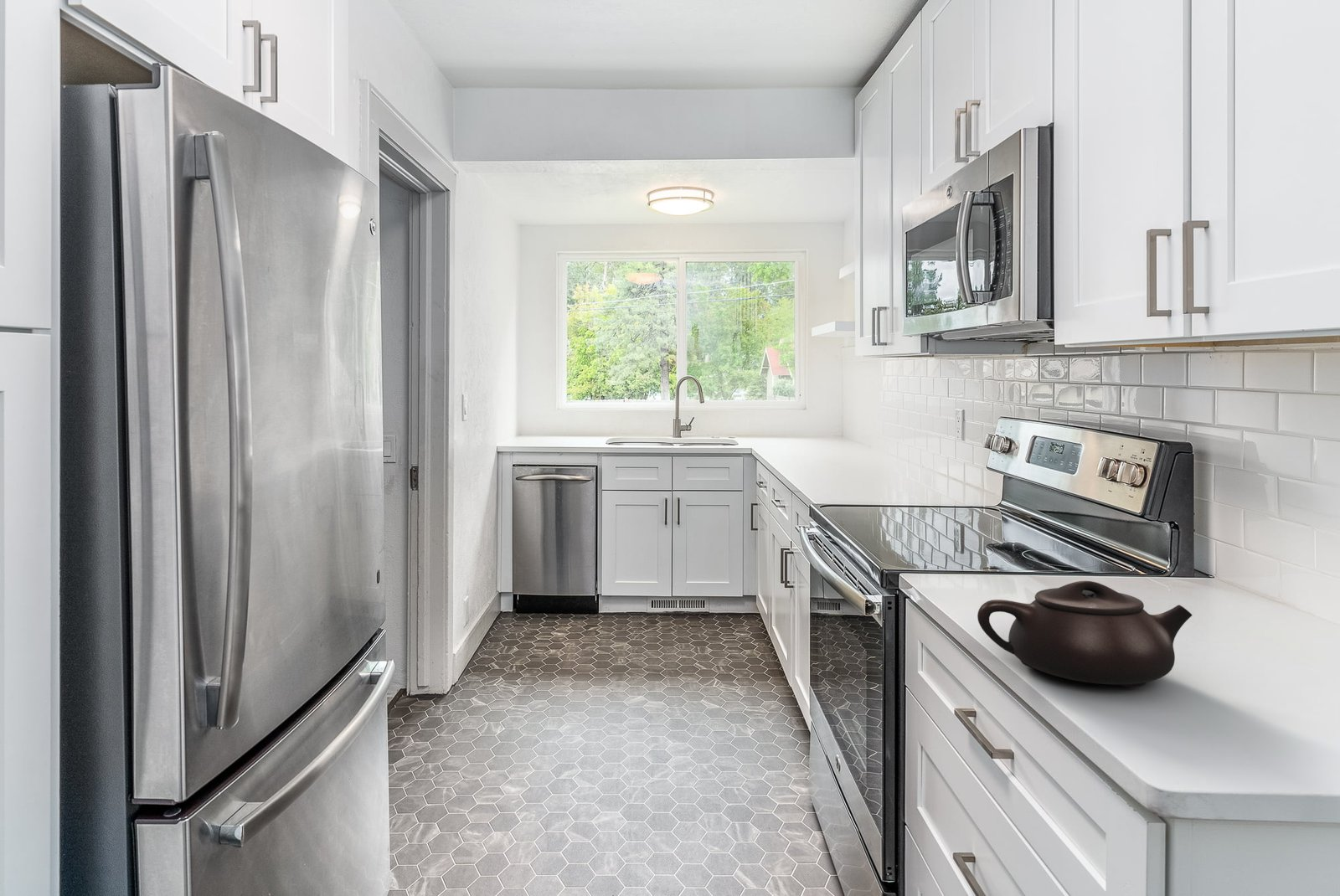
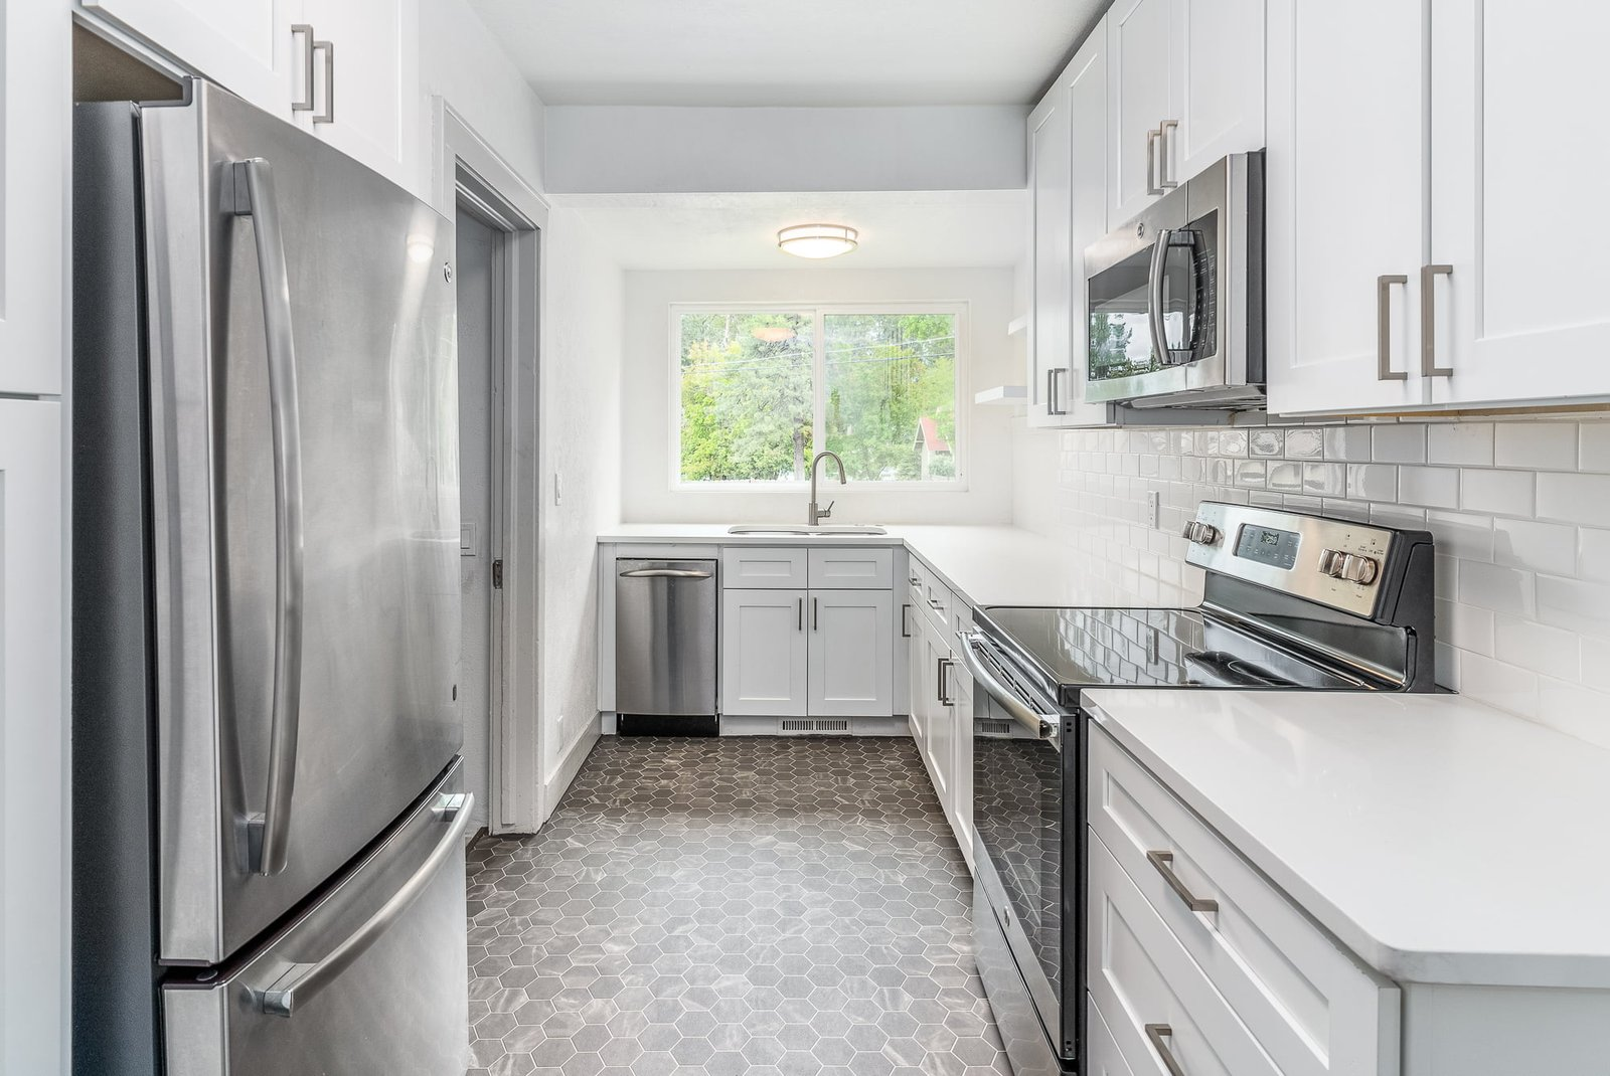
- teapot [977,580,1193,687]
